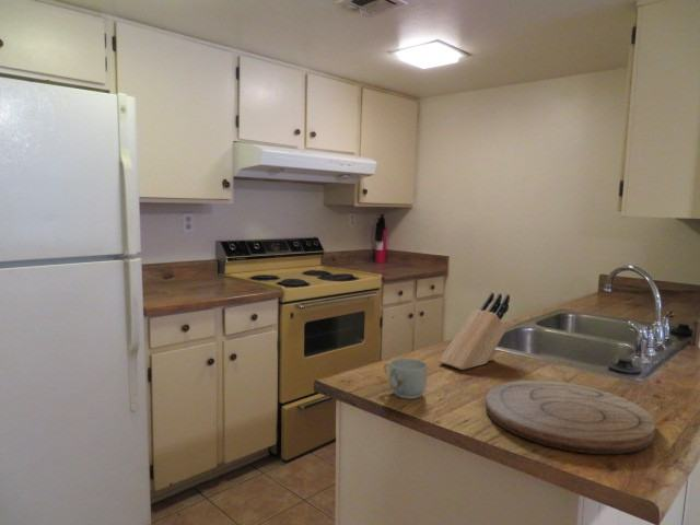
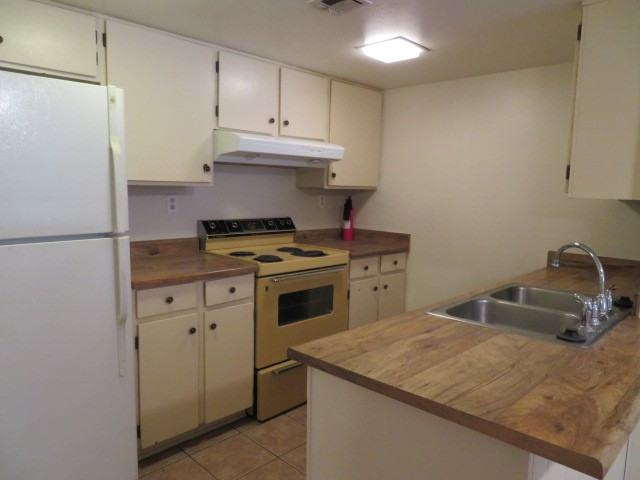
- mug [383,358,429,400]
- knife block [438,291,511,371]
- cutting board [485,380,657,455]
